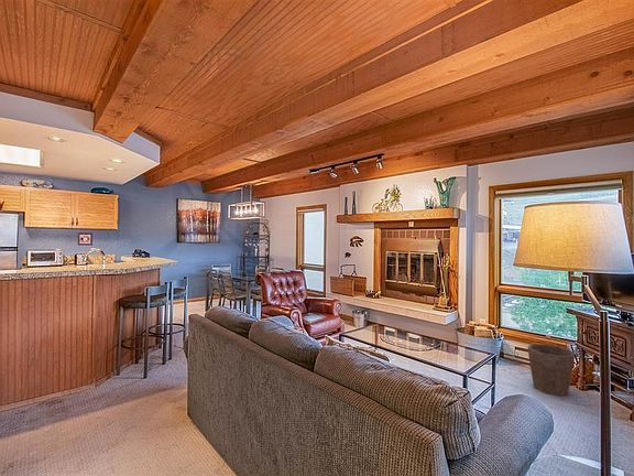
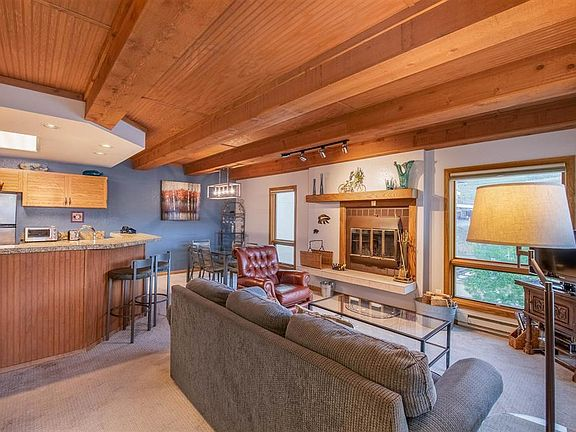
- waste bin [526,343,576,397]
